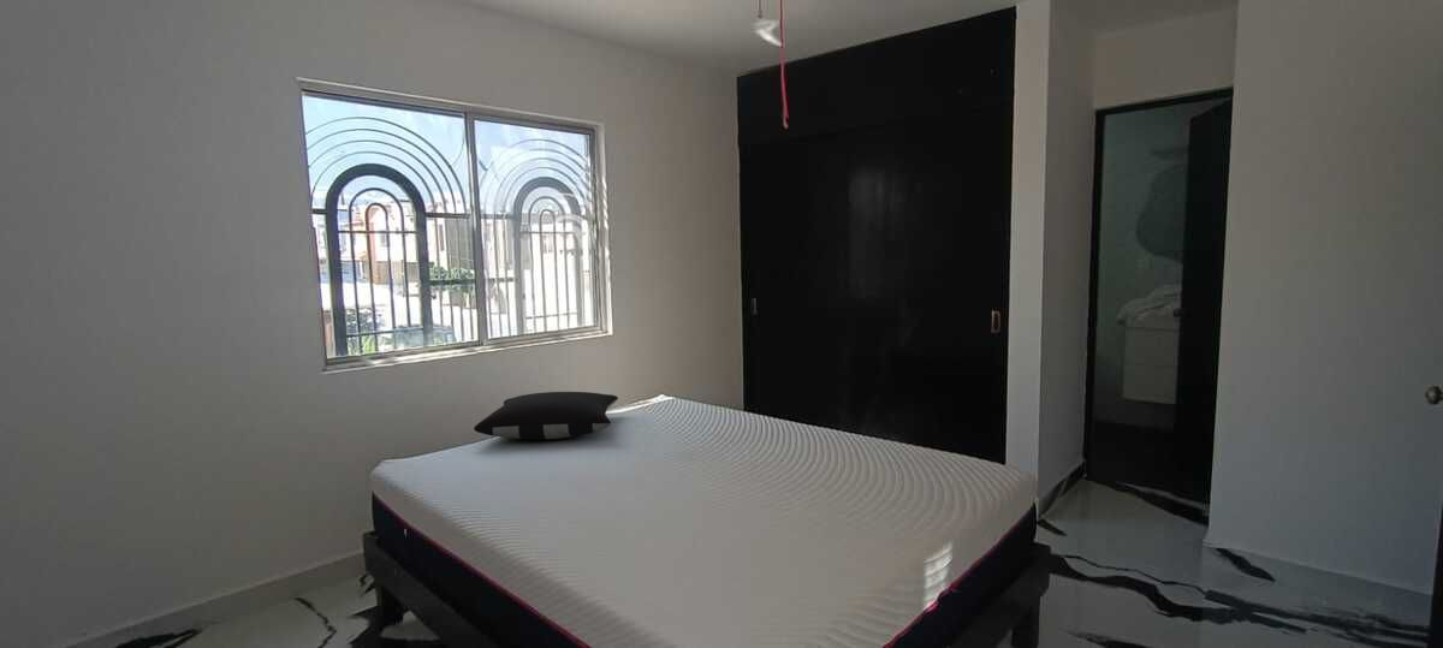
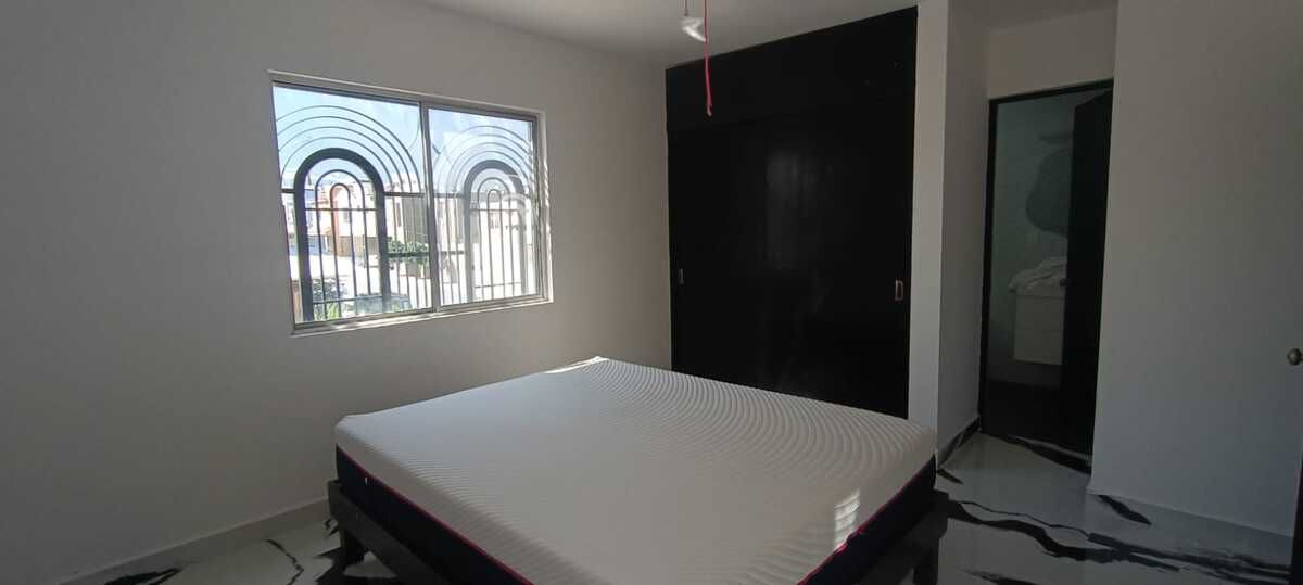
- pillow [473,391,619,440]
